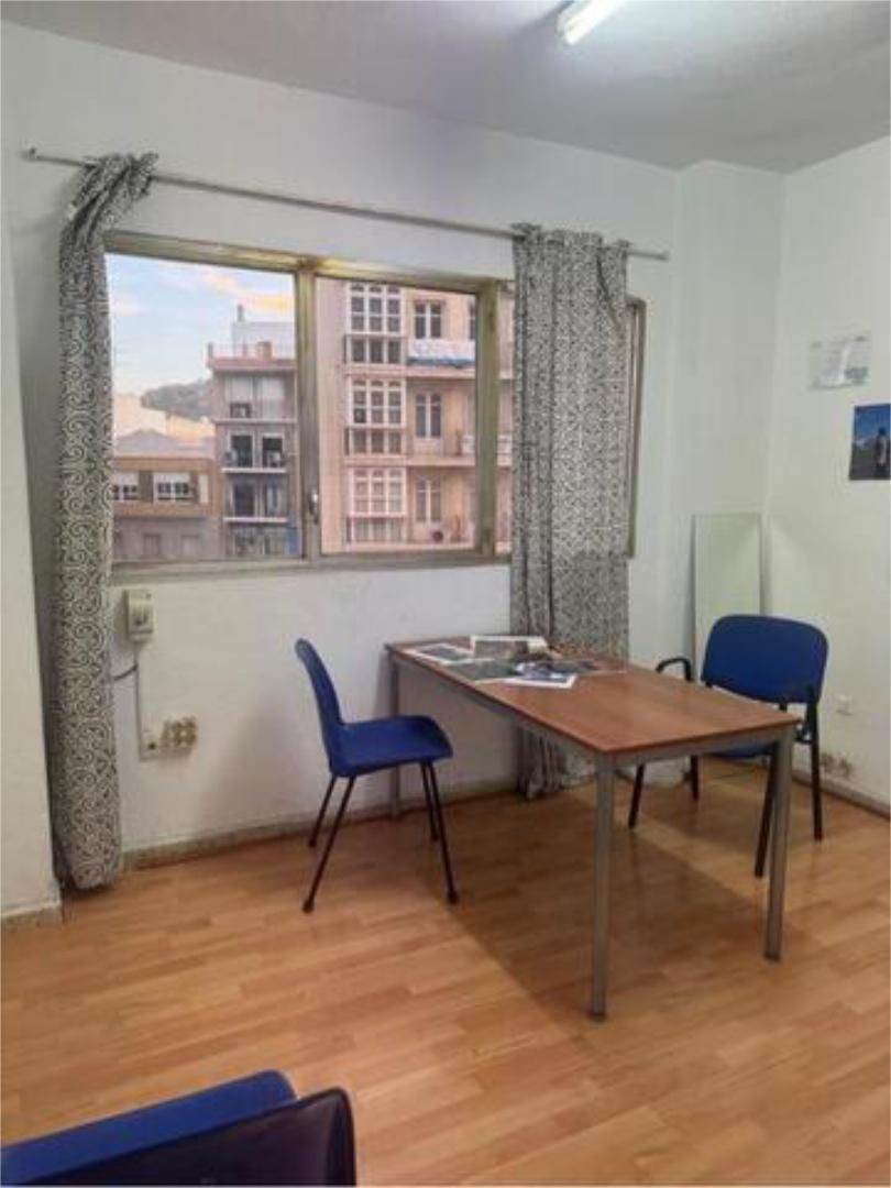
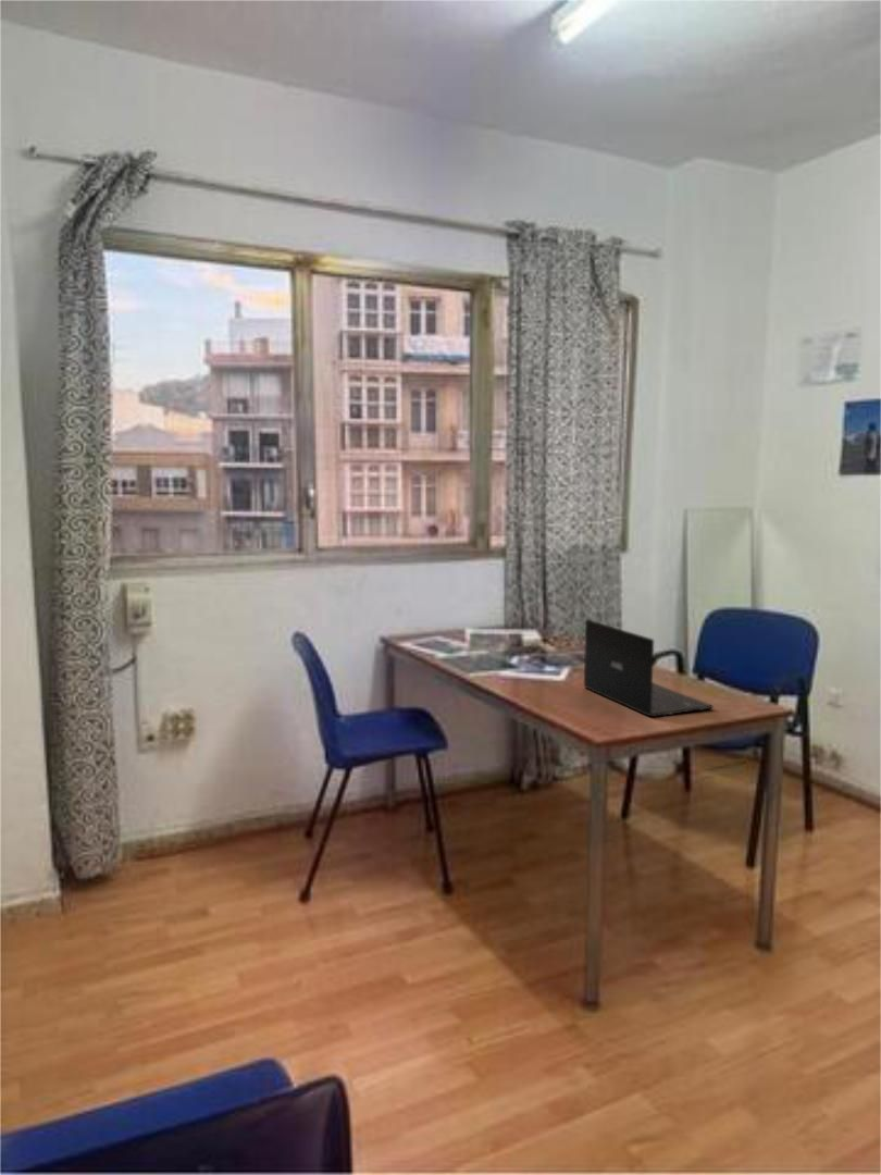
+ laptop [583,618,714,718]
